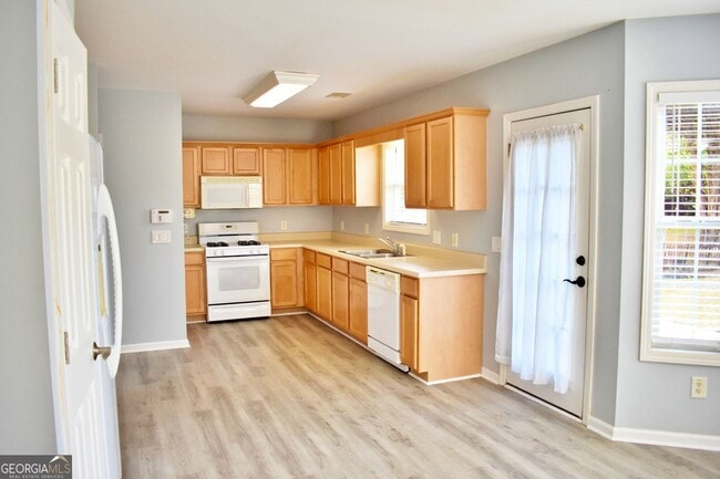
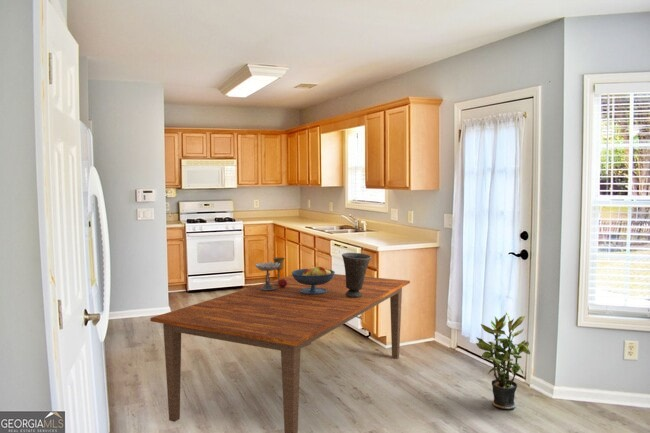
+ vase [341,252,372,298]
+ dining table [149,273,411,433]
+ goblet [254,256,287,290]
+ fruit bowl [291,265,336,295]
+ potted plant [475,311,531,410]
